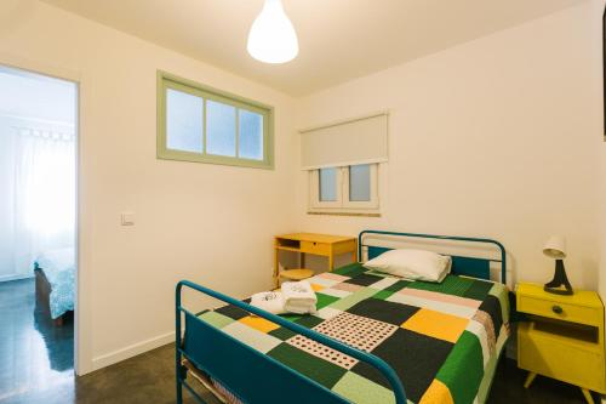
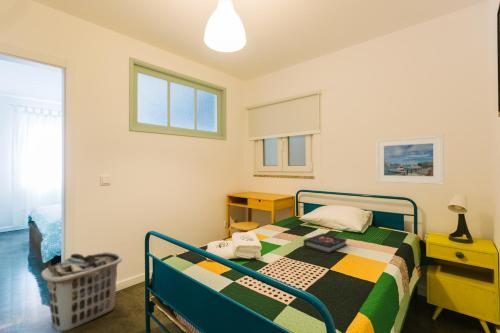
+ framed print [375,134,445,186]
+ clothes hamper [40,251,123,332]
+ book [303,232,348,254]
